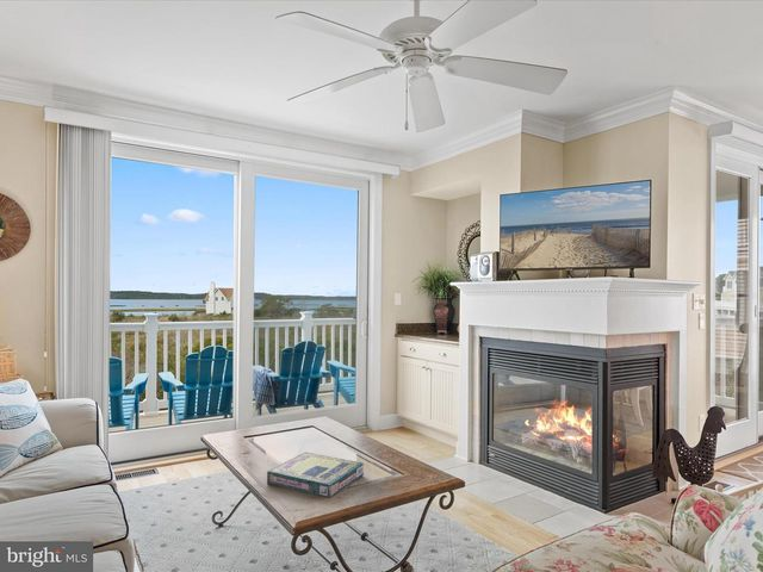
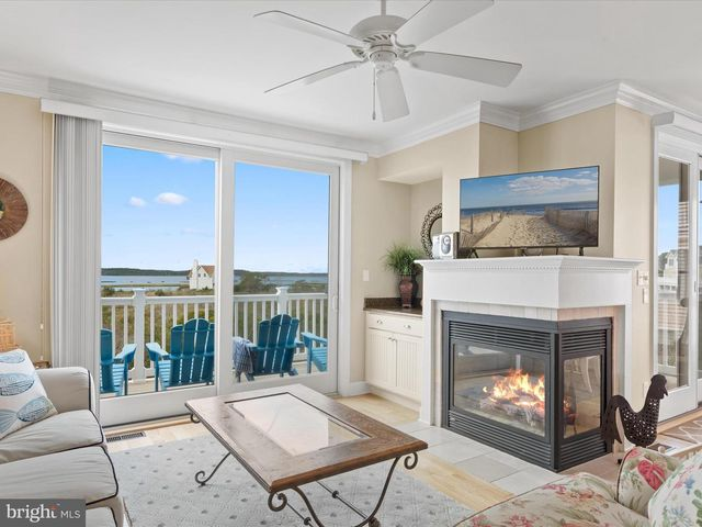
- video game box [266,452,365,499]
